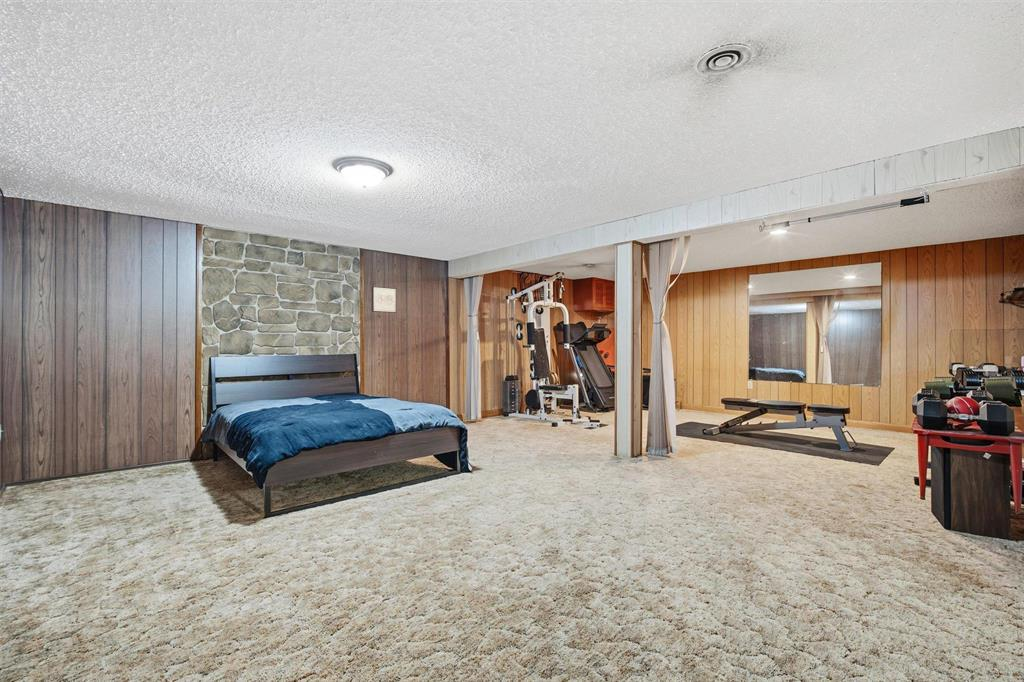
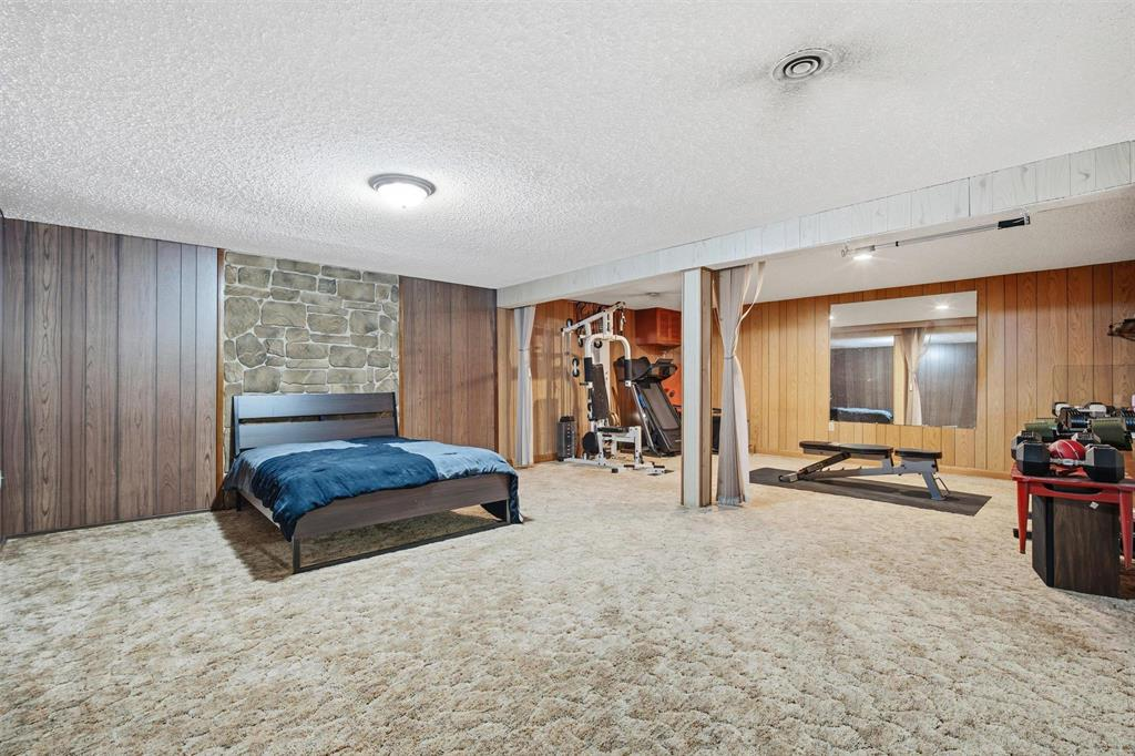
- wall art [371,285,397,314]
